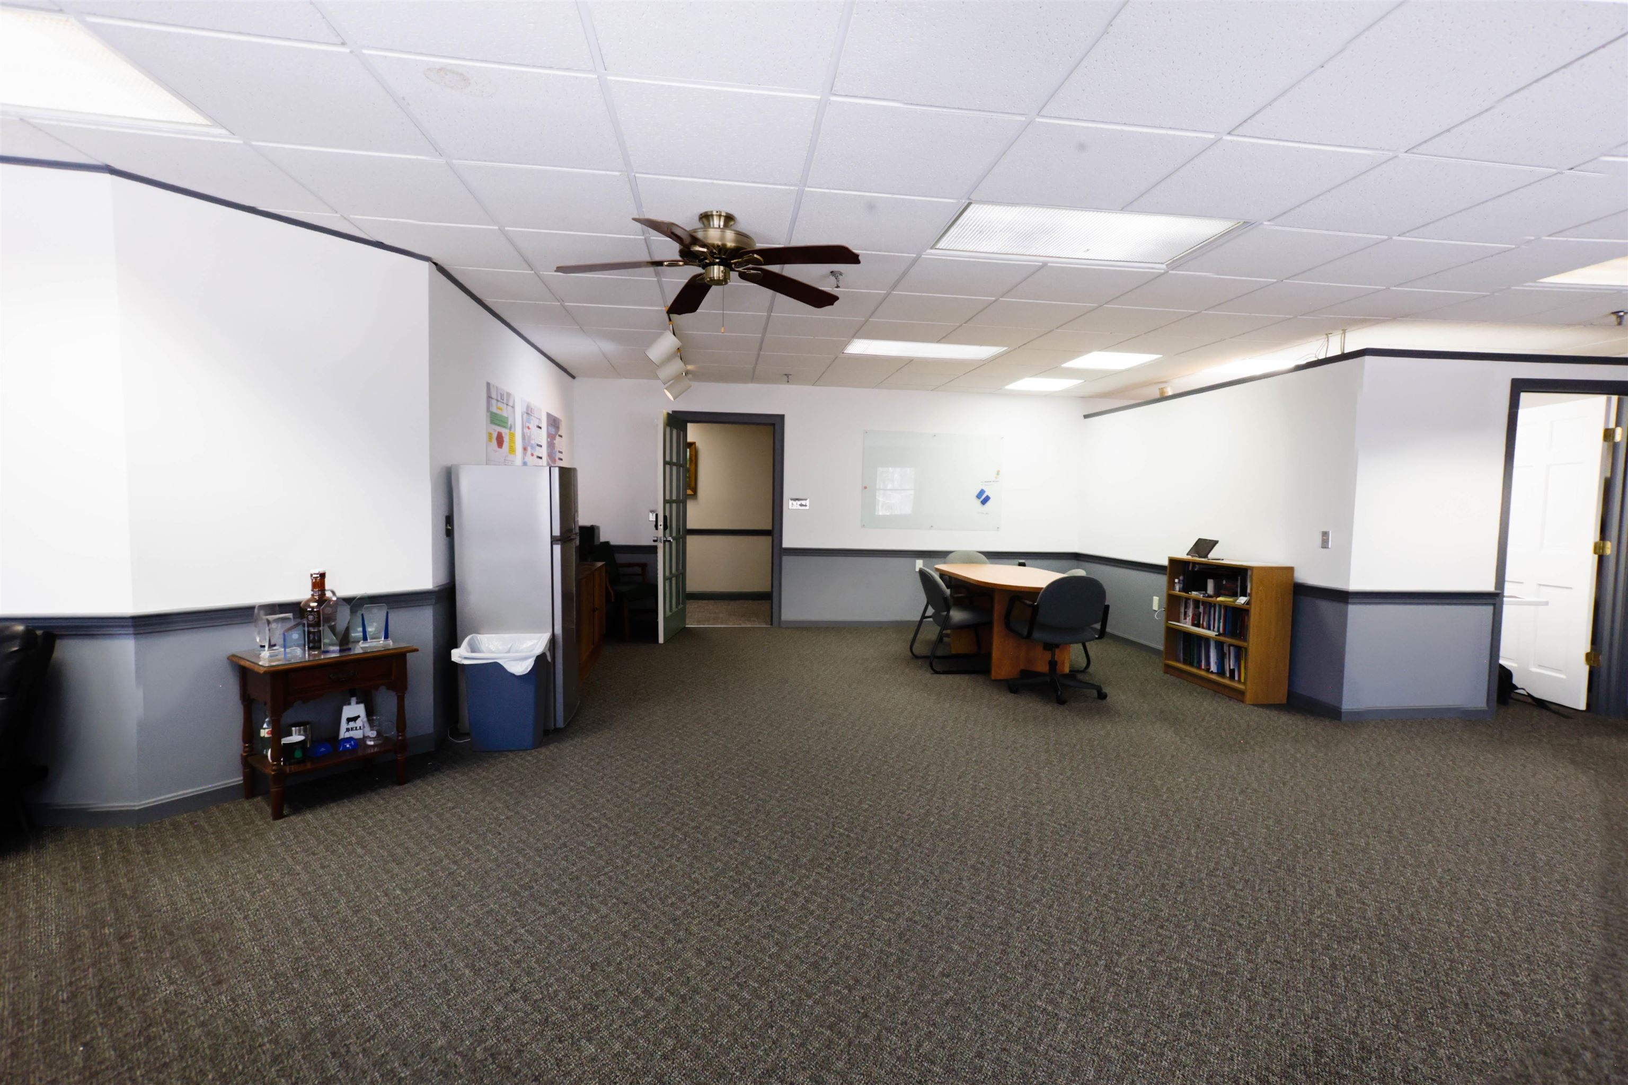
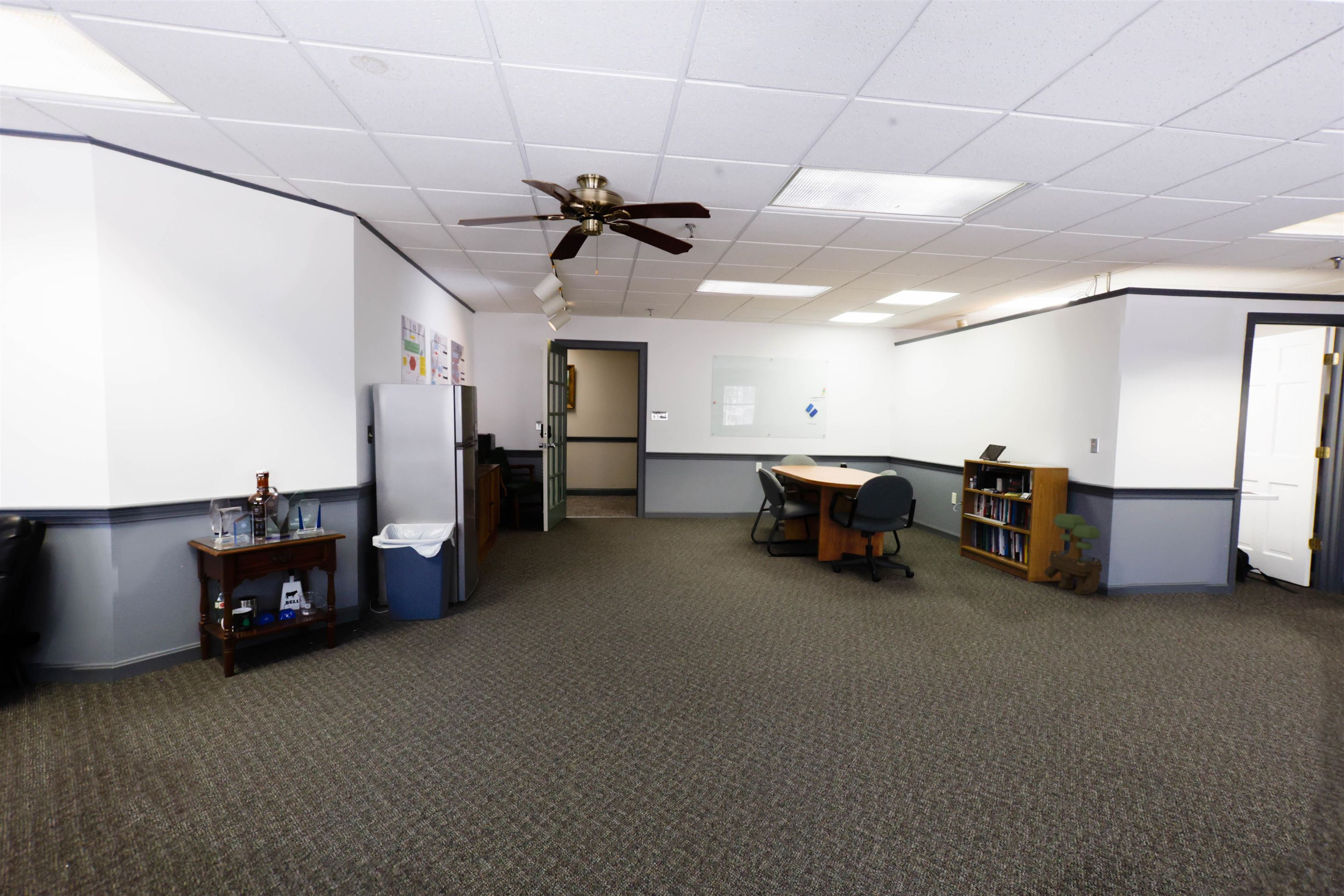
+ potted tree [1043,513,1103,595]
